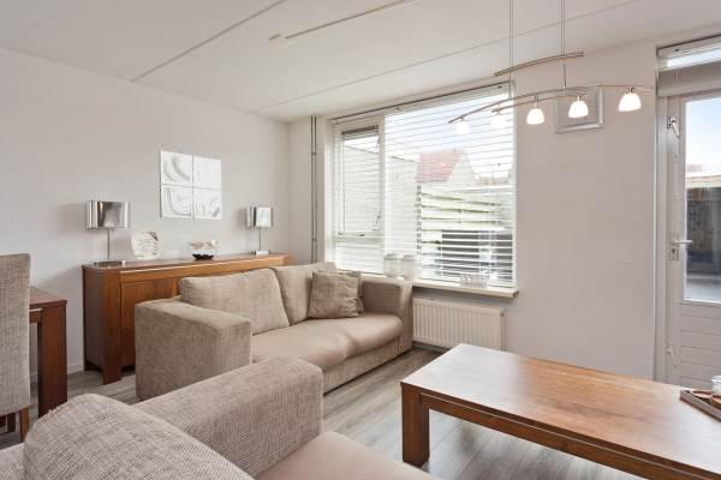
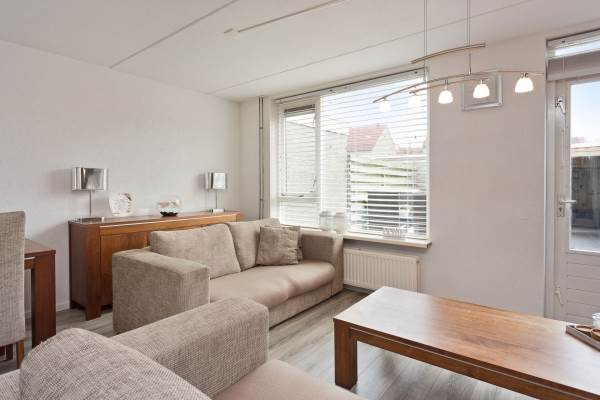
- wall art [159,150,222,221]
